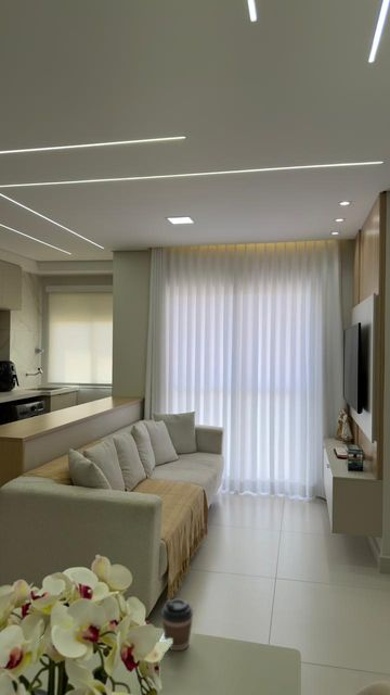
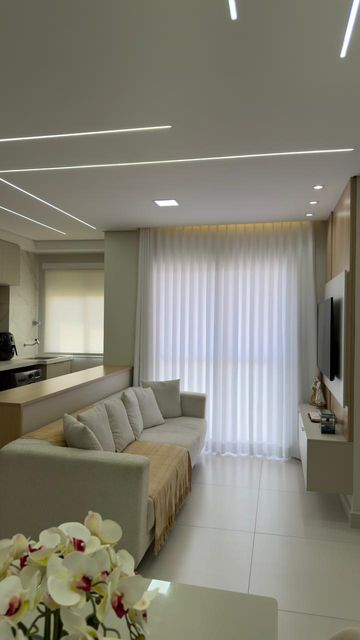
- coffee cup [160,598,194,652]
